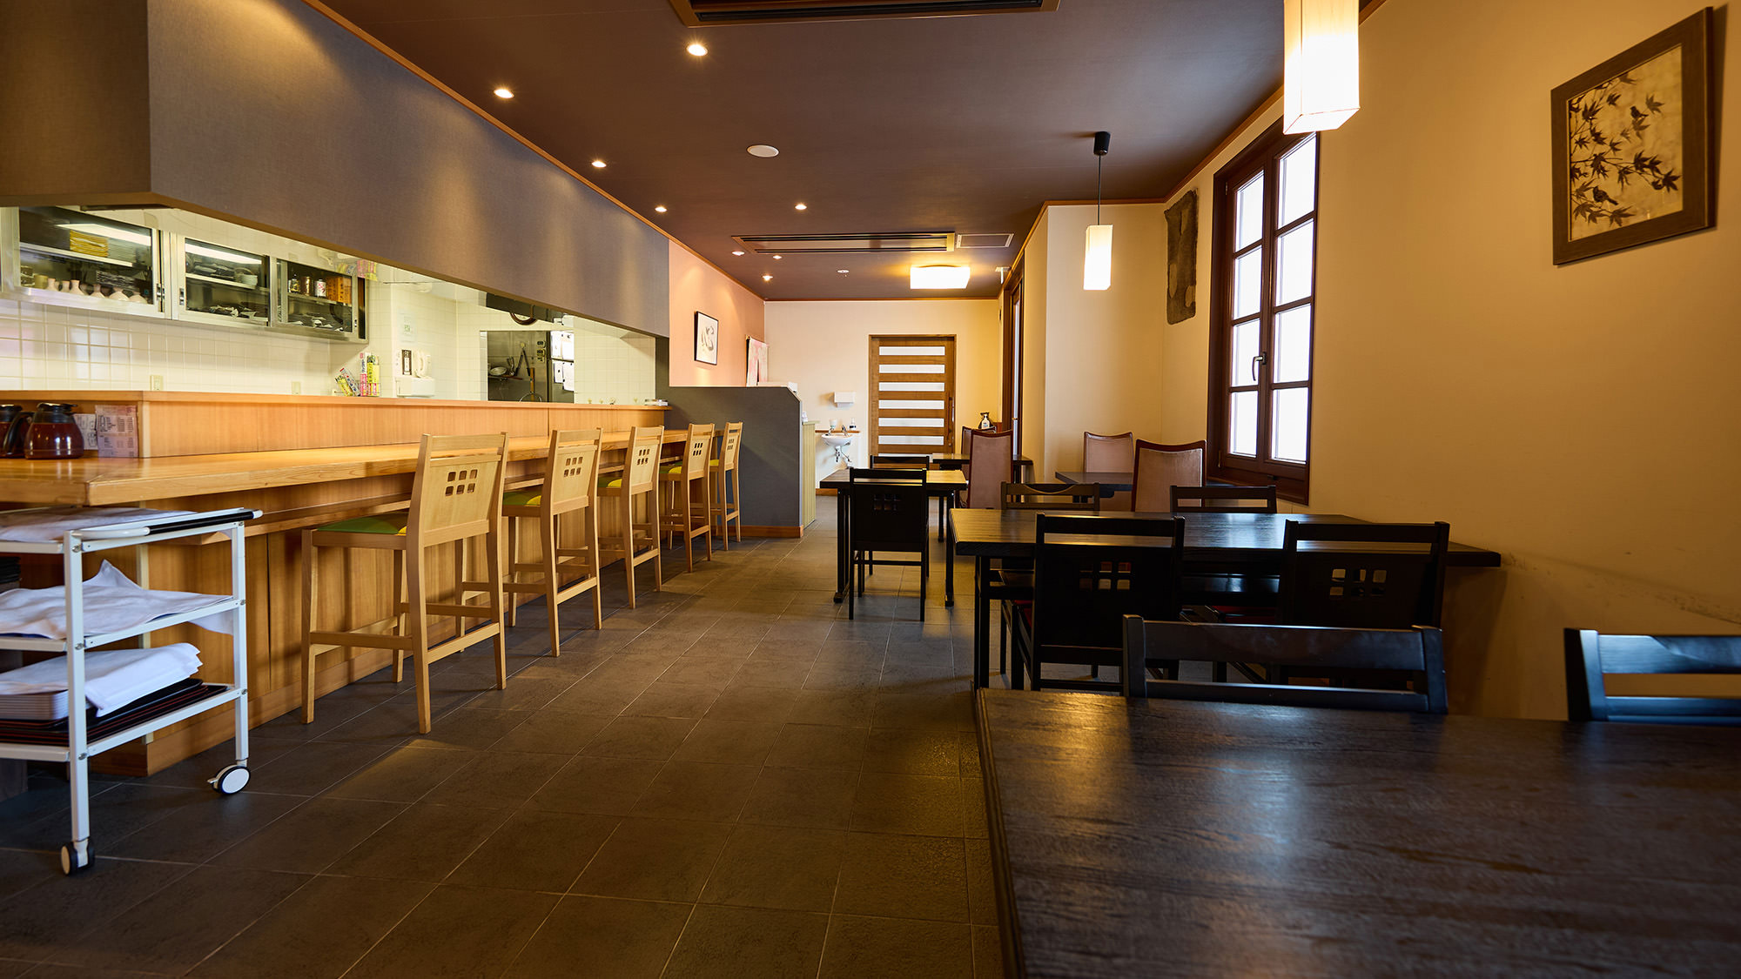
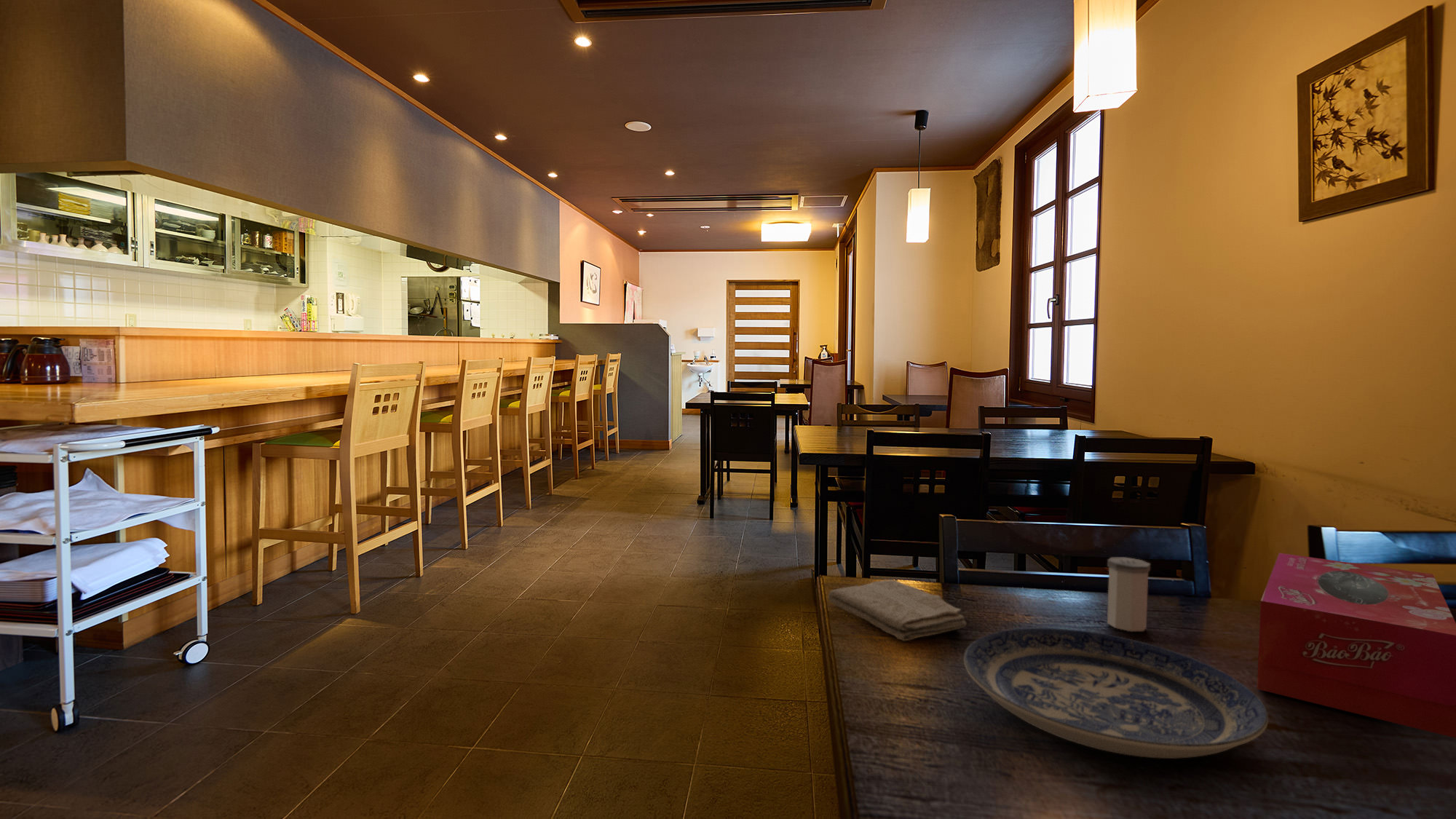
+ washcloth [827,579,968,642]
+ salt shaker [1107,557,1151,632]
+ plate [963,628,1269,759]
+ tissue box [1257,553,1456,739]
